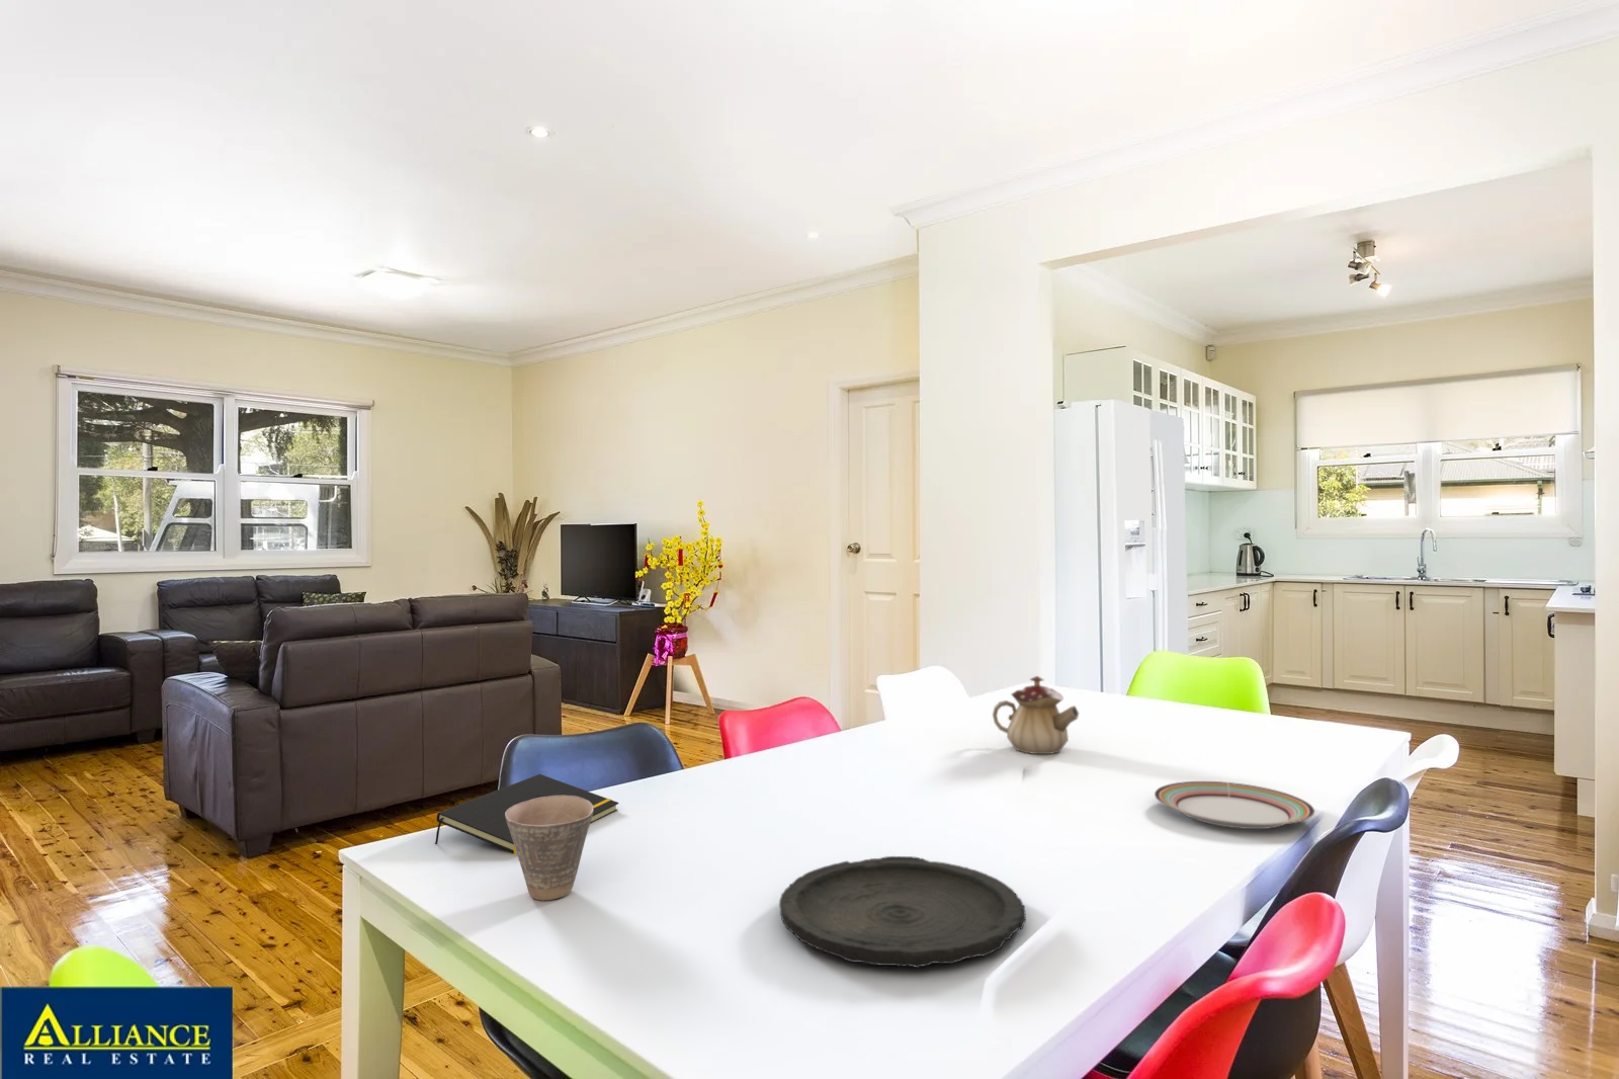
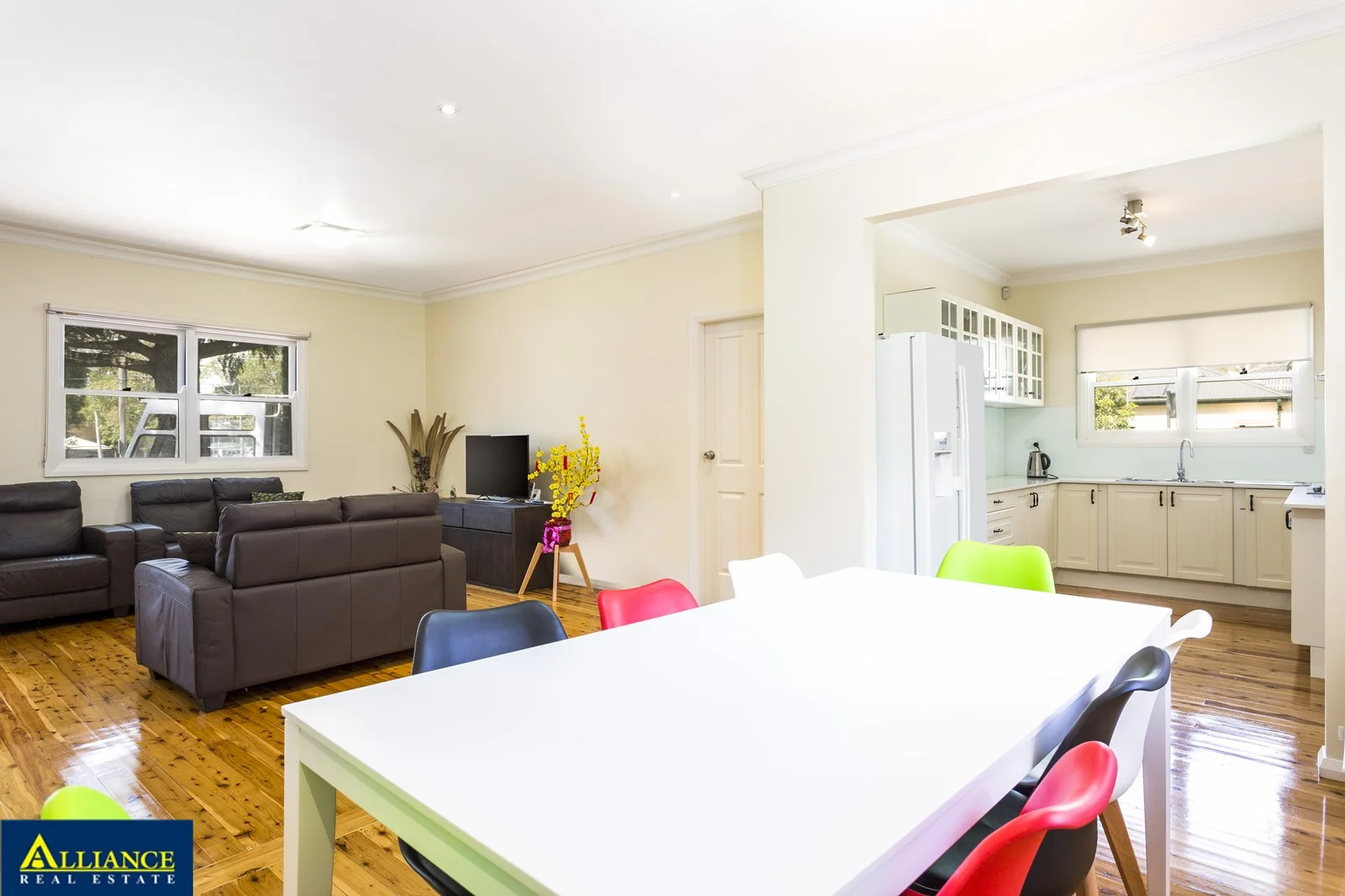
- plate [778,855,1027,968]
- teapot [992,676,1080,755]
- plate [1153,780,1316,830]
- notepad [435,773,619,855]
- cup [504,796,593,901]
